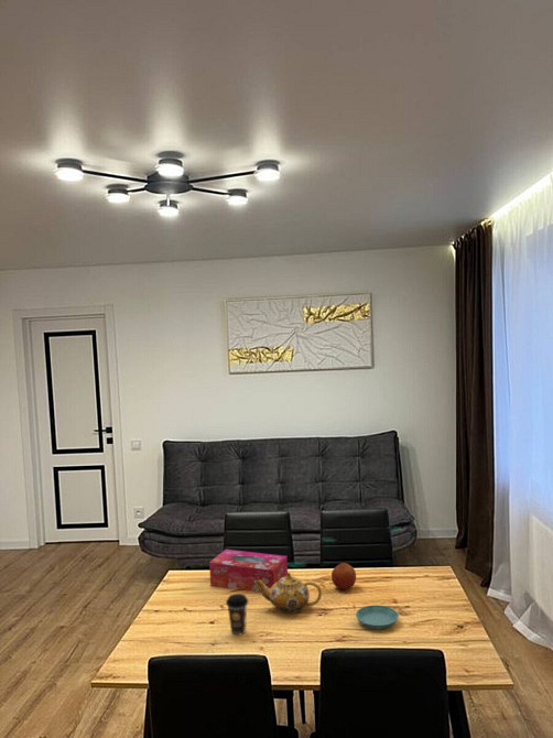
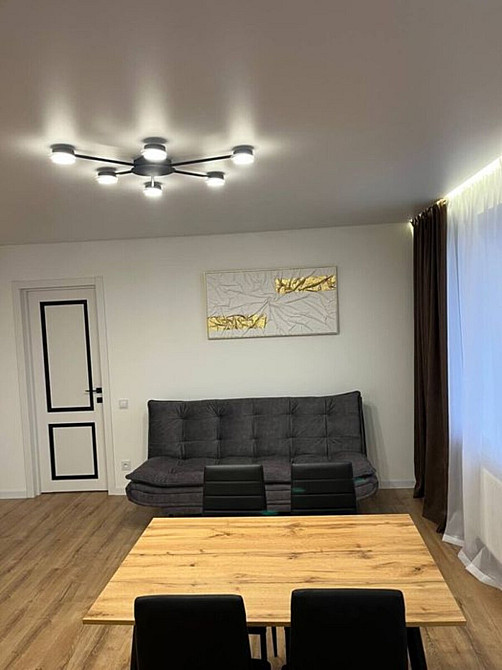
- fruit [330,562,357,590]
- teapot [254,572,323,615]
- saucer [355,604,400,630]
- coffee cup [225,593,249,637]
- tissue box [208,549,289,593]
